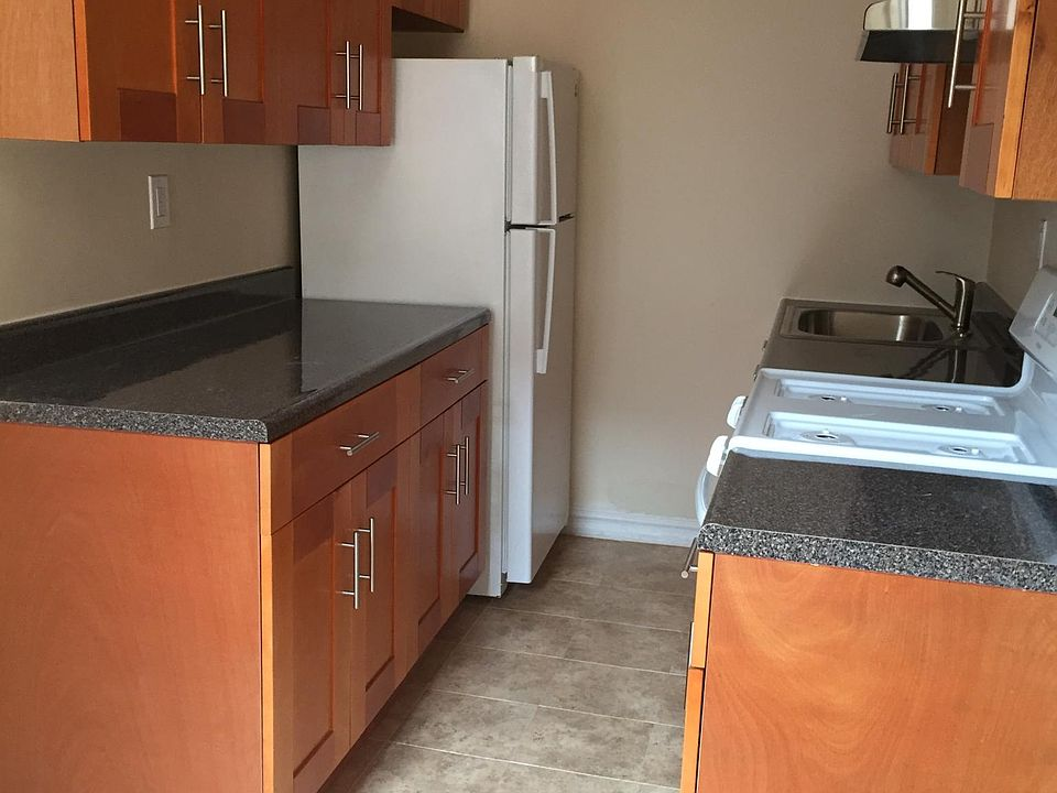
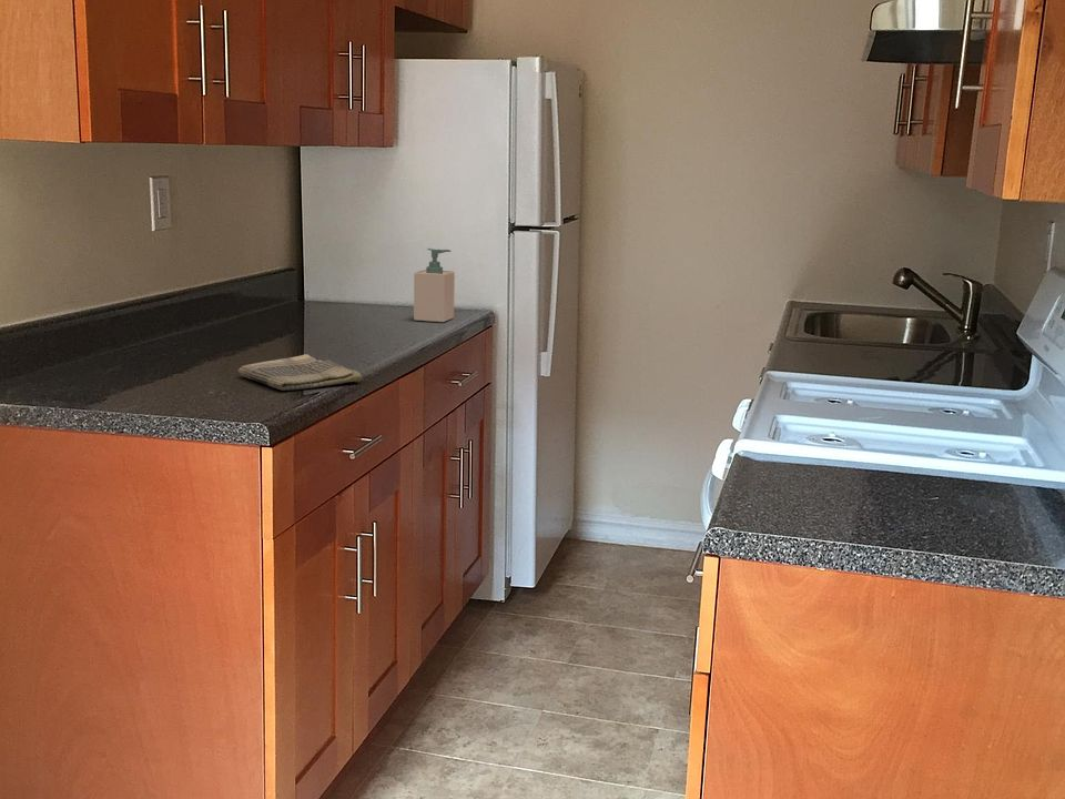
+ soap bottle [413,247,456,323]
+ dish towel [237,353,363,392]
